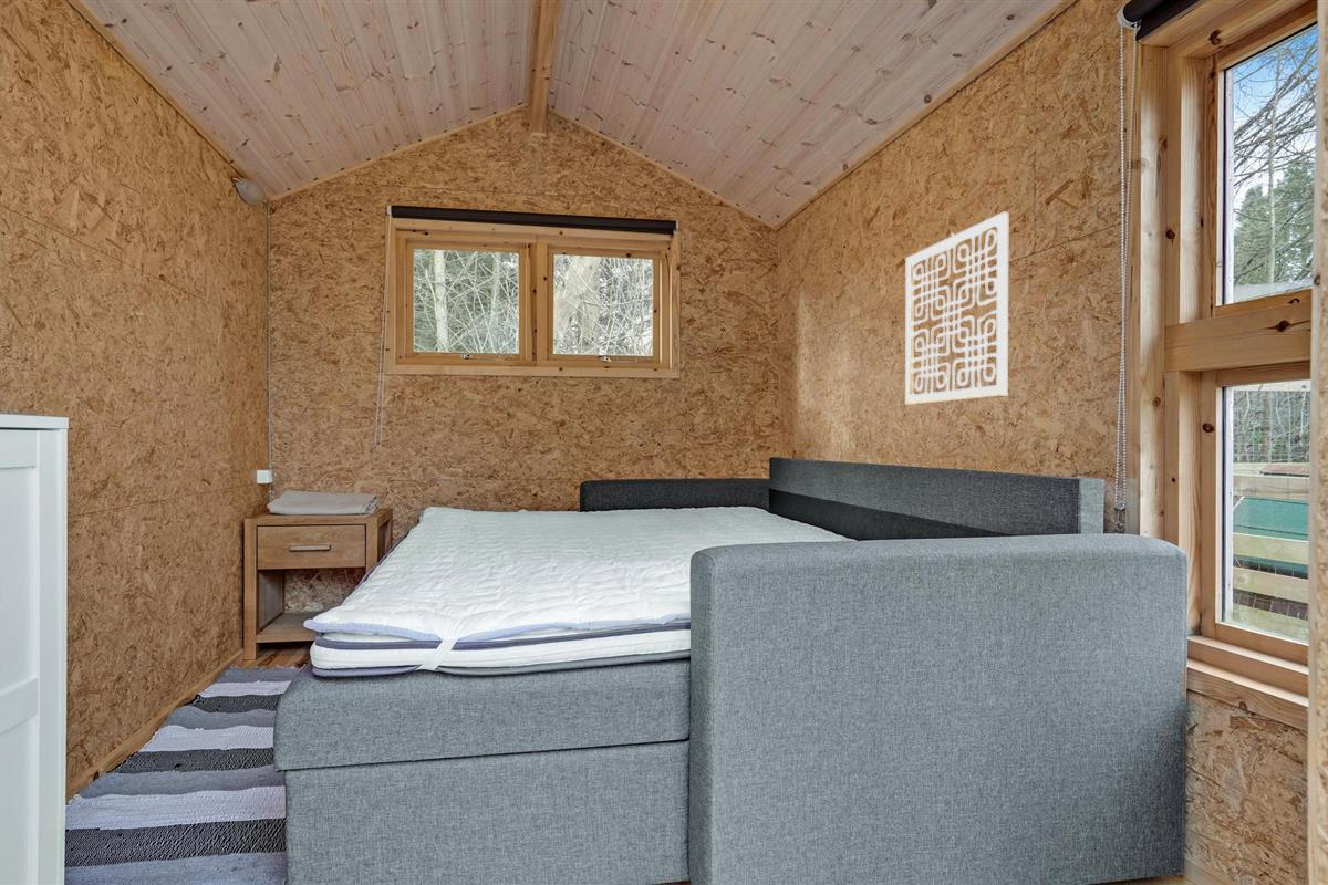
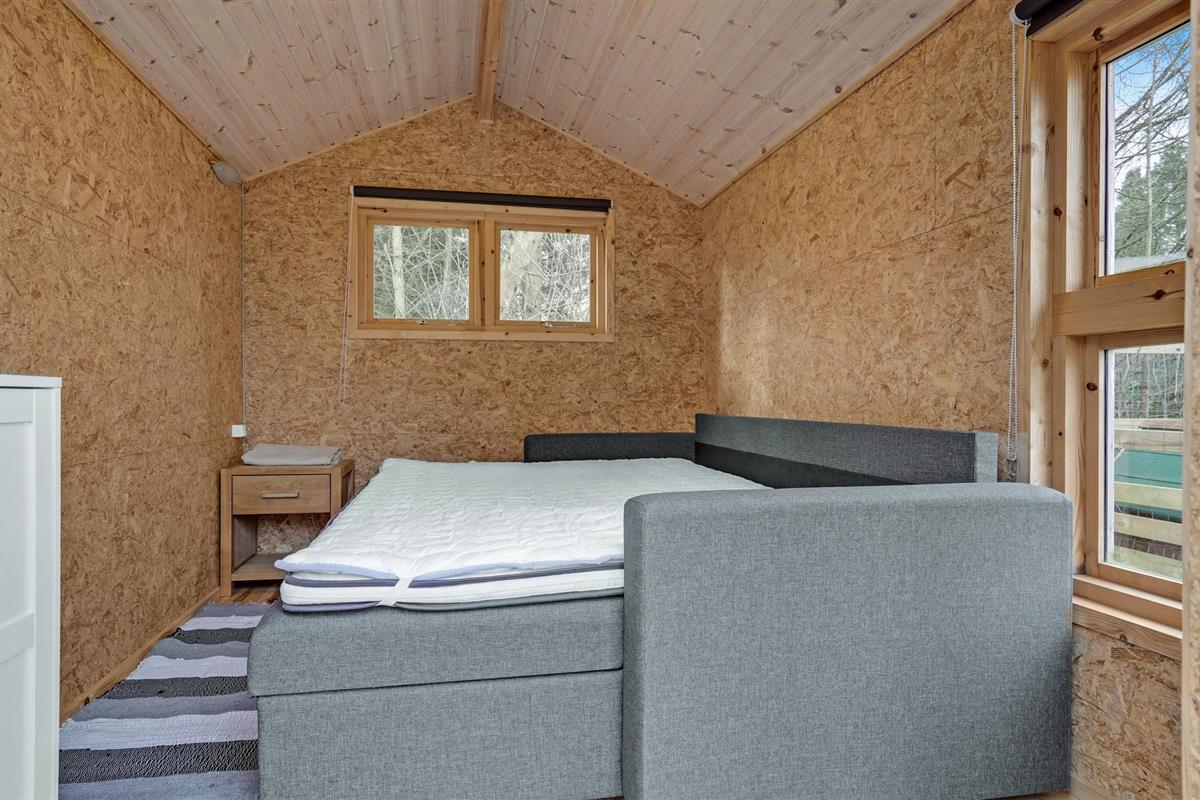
- wall art [904,211,1009,406]
